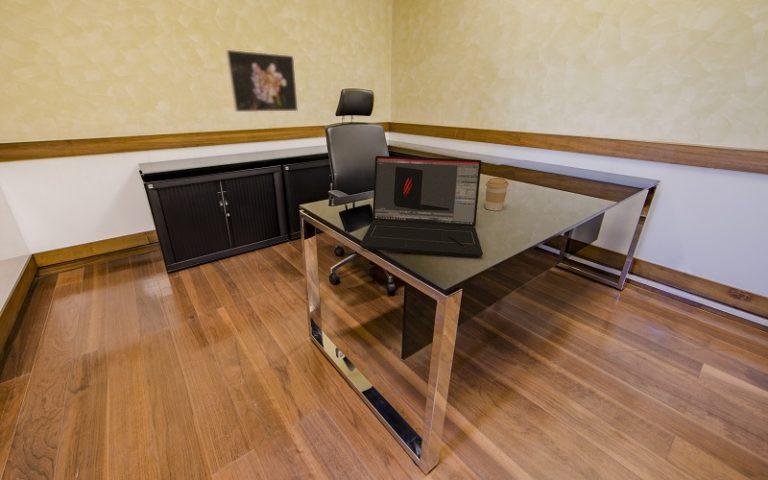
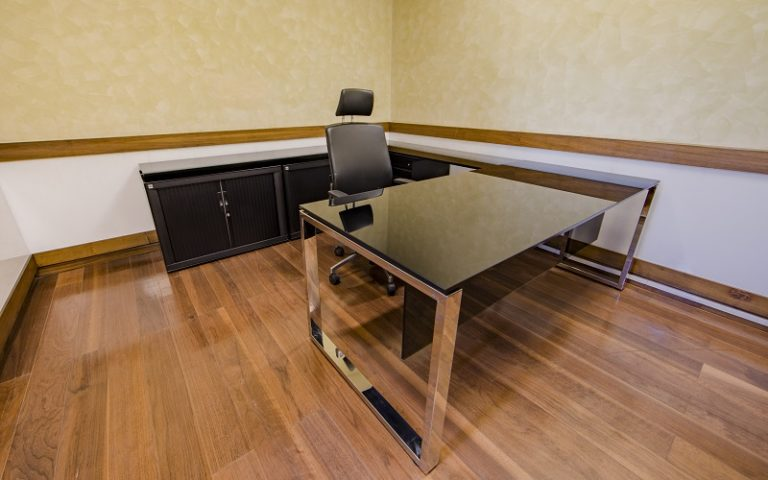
- laptop [359,155,484,258]
- coffee cup [484,177,510,212]
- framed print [225,49,299,113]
